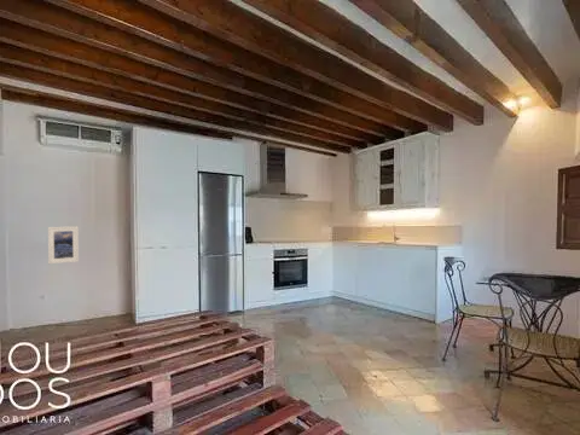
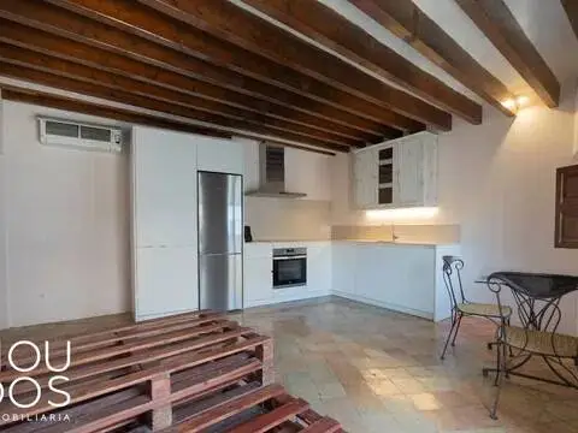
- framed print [47,225,80,265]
